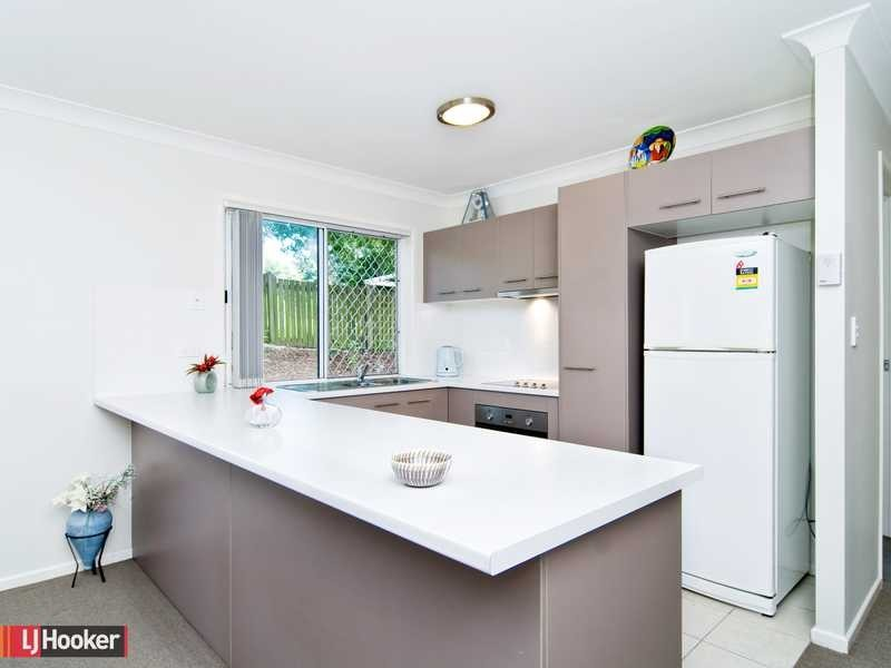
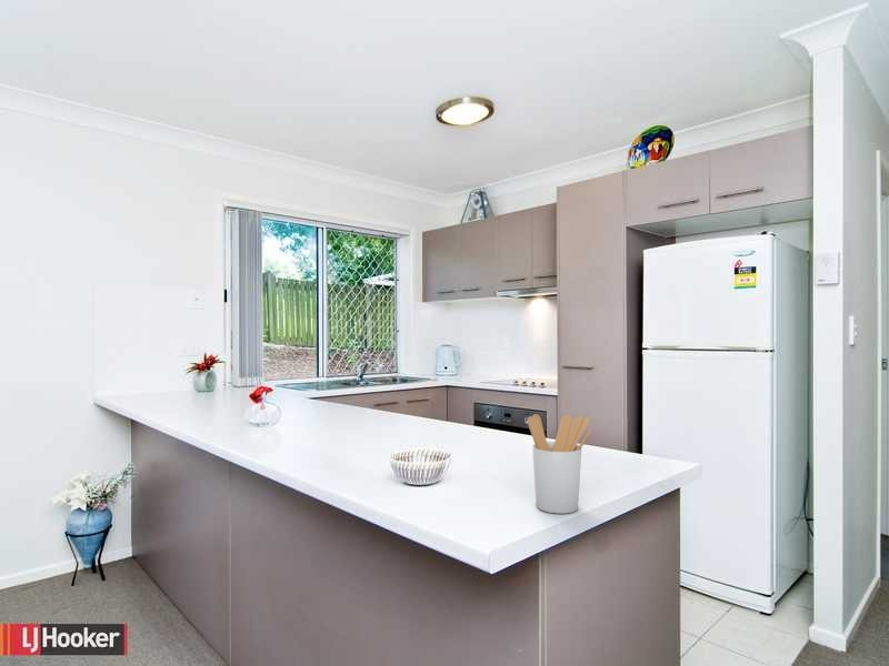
+ utensil holder [527,413,593,515]
